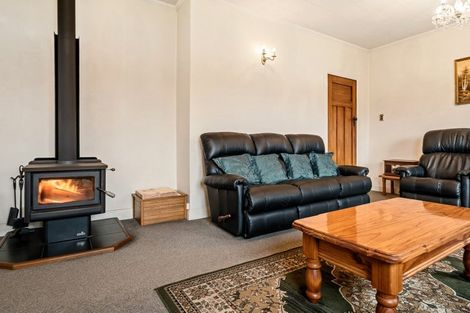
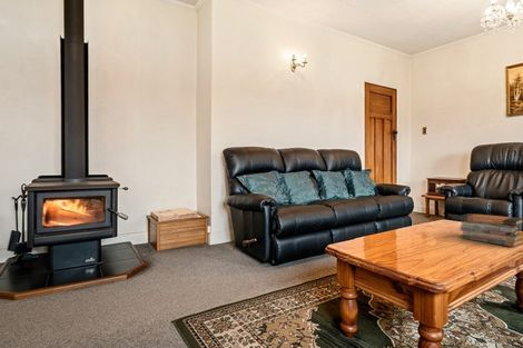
+ book stack [458,212,523,248]
